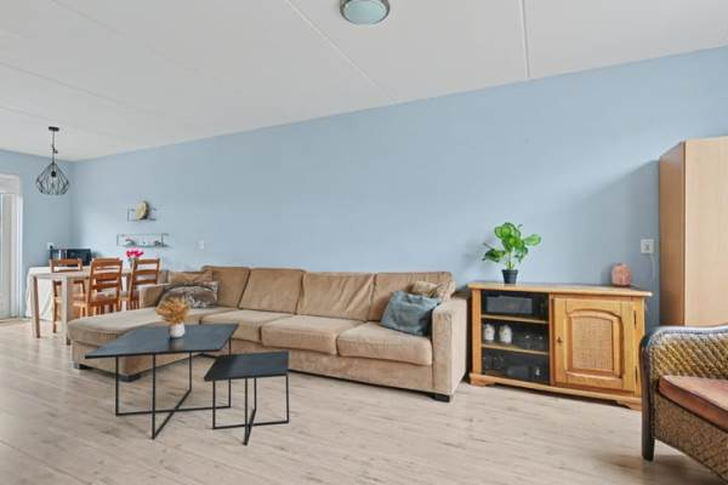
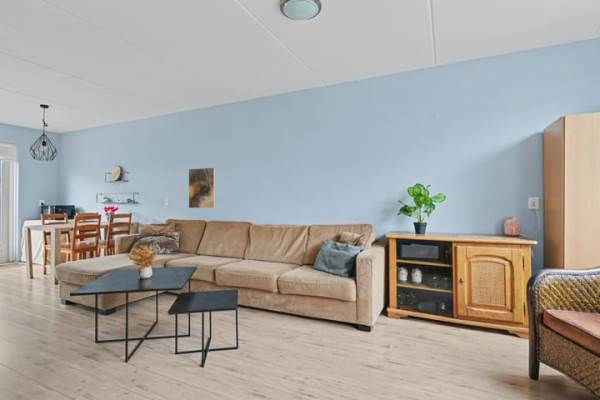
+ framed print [188,167,216,209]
